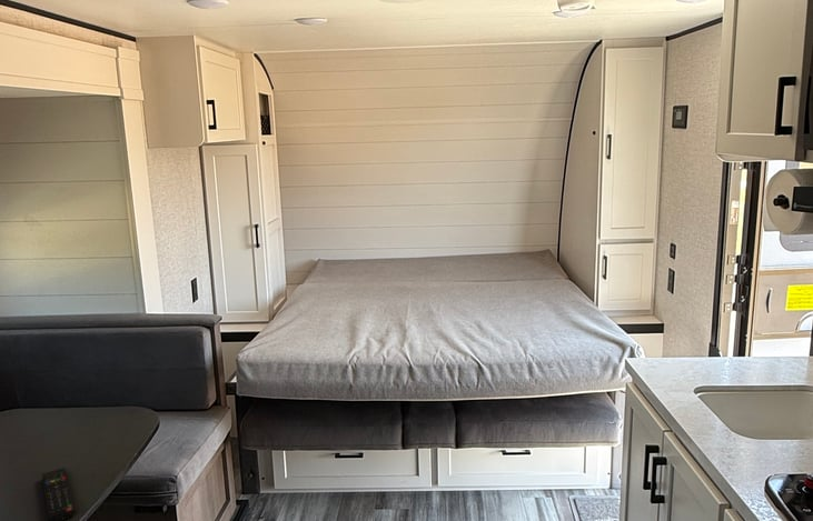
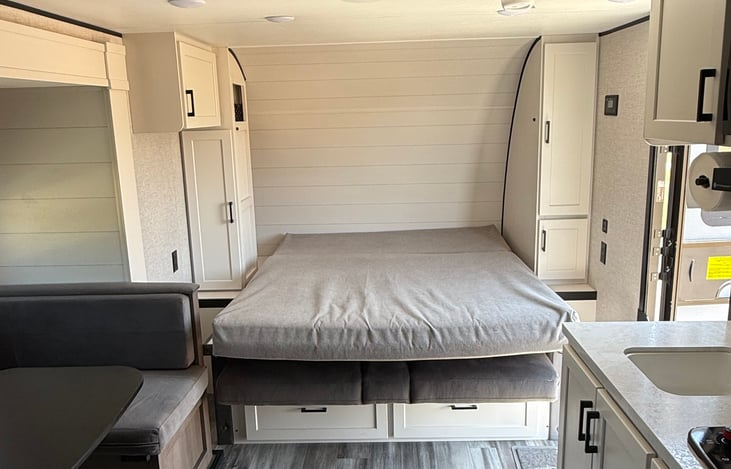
- remote control [40,467,77,521]
